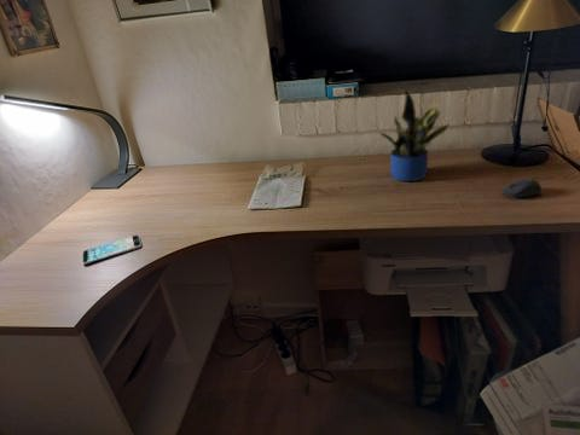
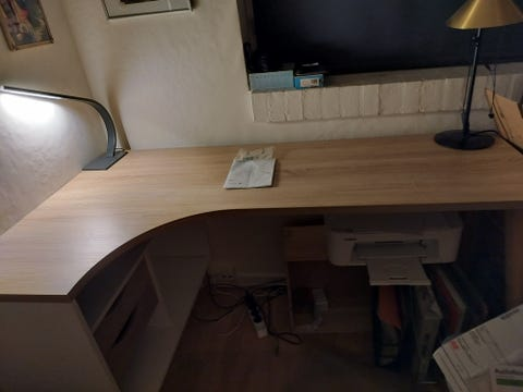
- computer mouse [501,178,543,199]
- smartphone [82,234,143,265]
- potted plant [379,88,451,182]
